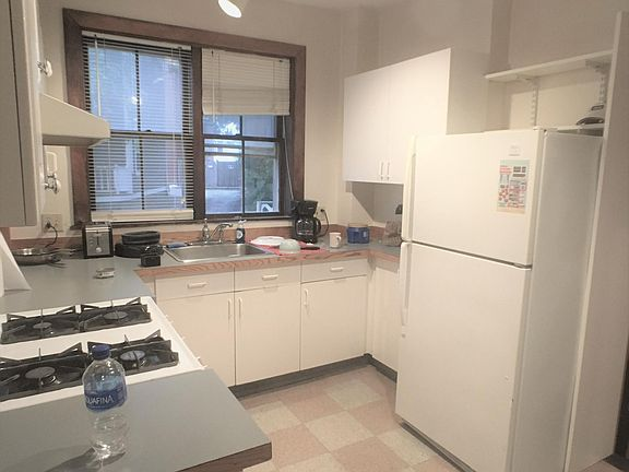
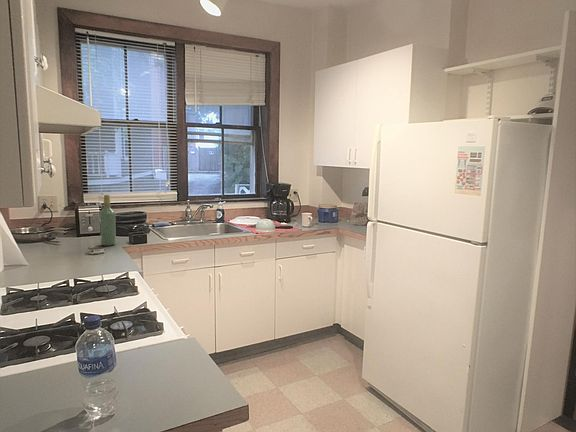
+ wine bottle [99,194,117,247]
